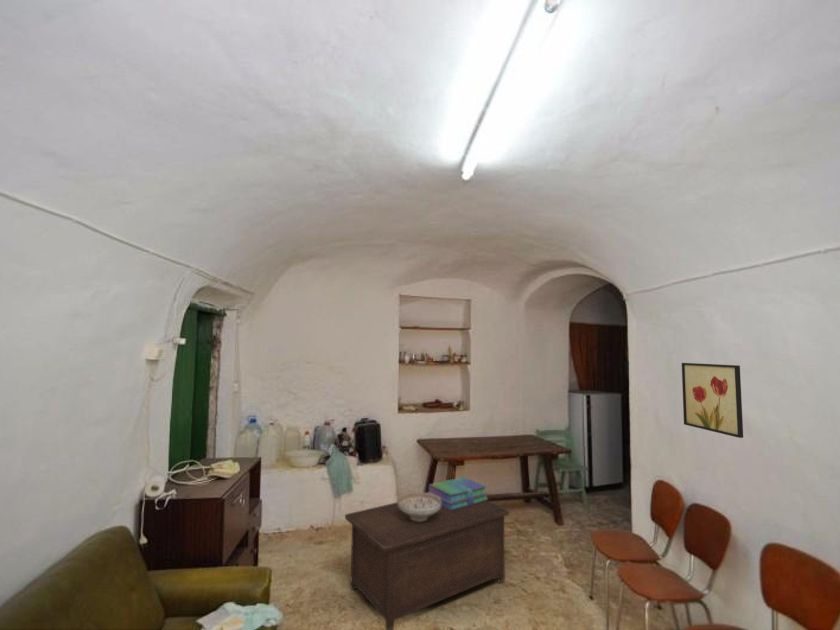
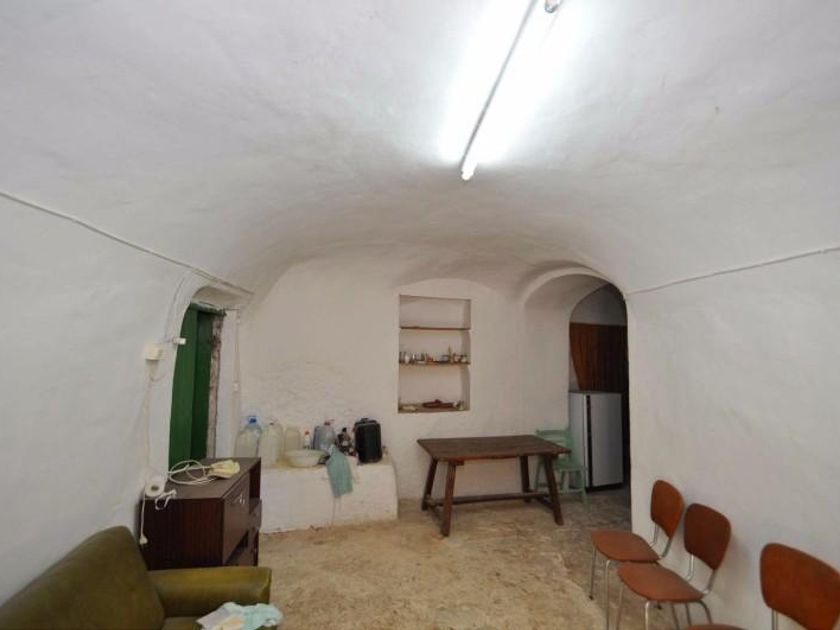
- stack of books [426,476,489,510]
- cabinet [344,500,510,630]
- decorative bowl [397,491,441,521]
- wall art [681,362,744,439]
